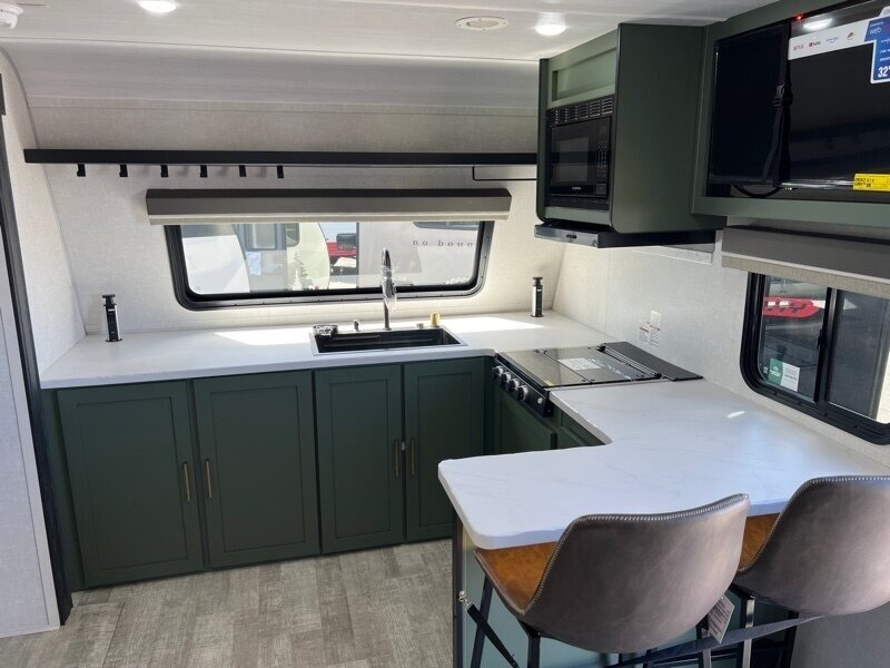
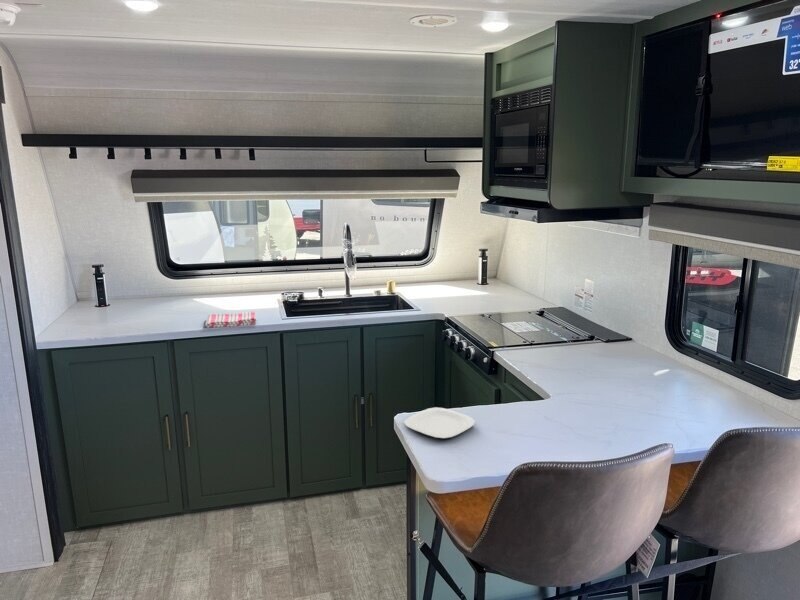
+ dish towel [205,310,257,329]
+ plate [403,406,476,440]
